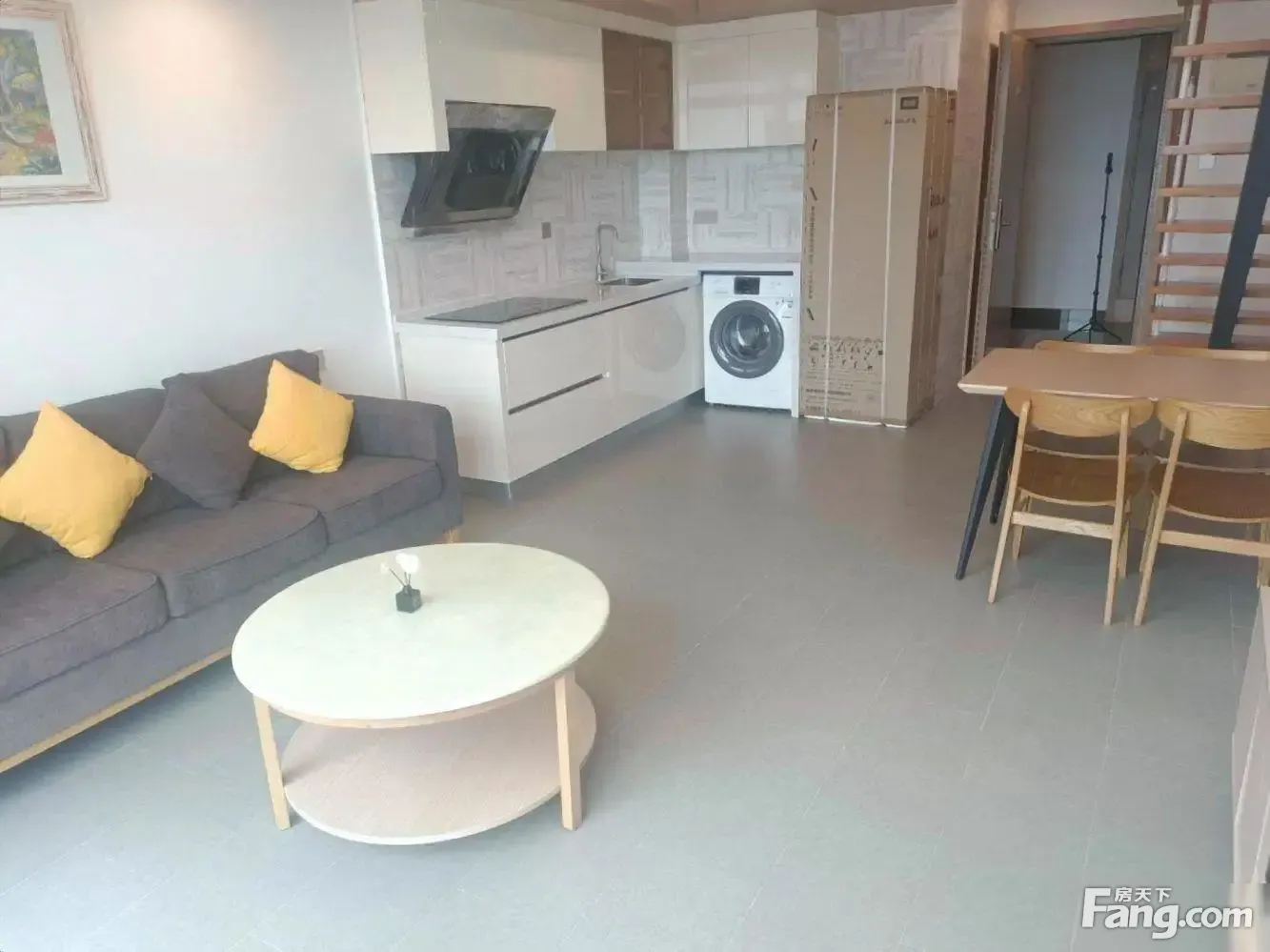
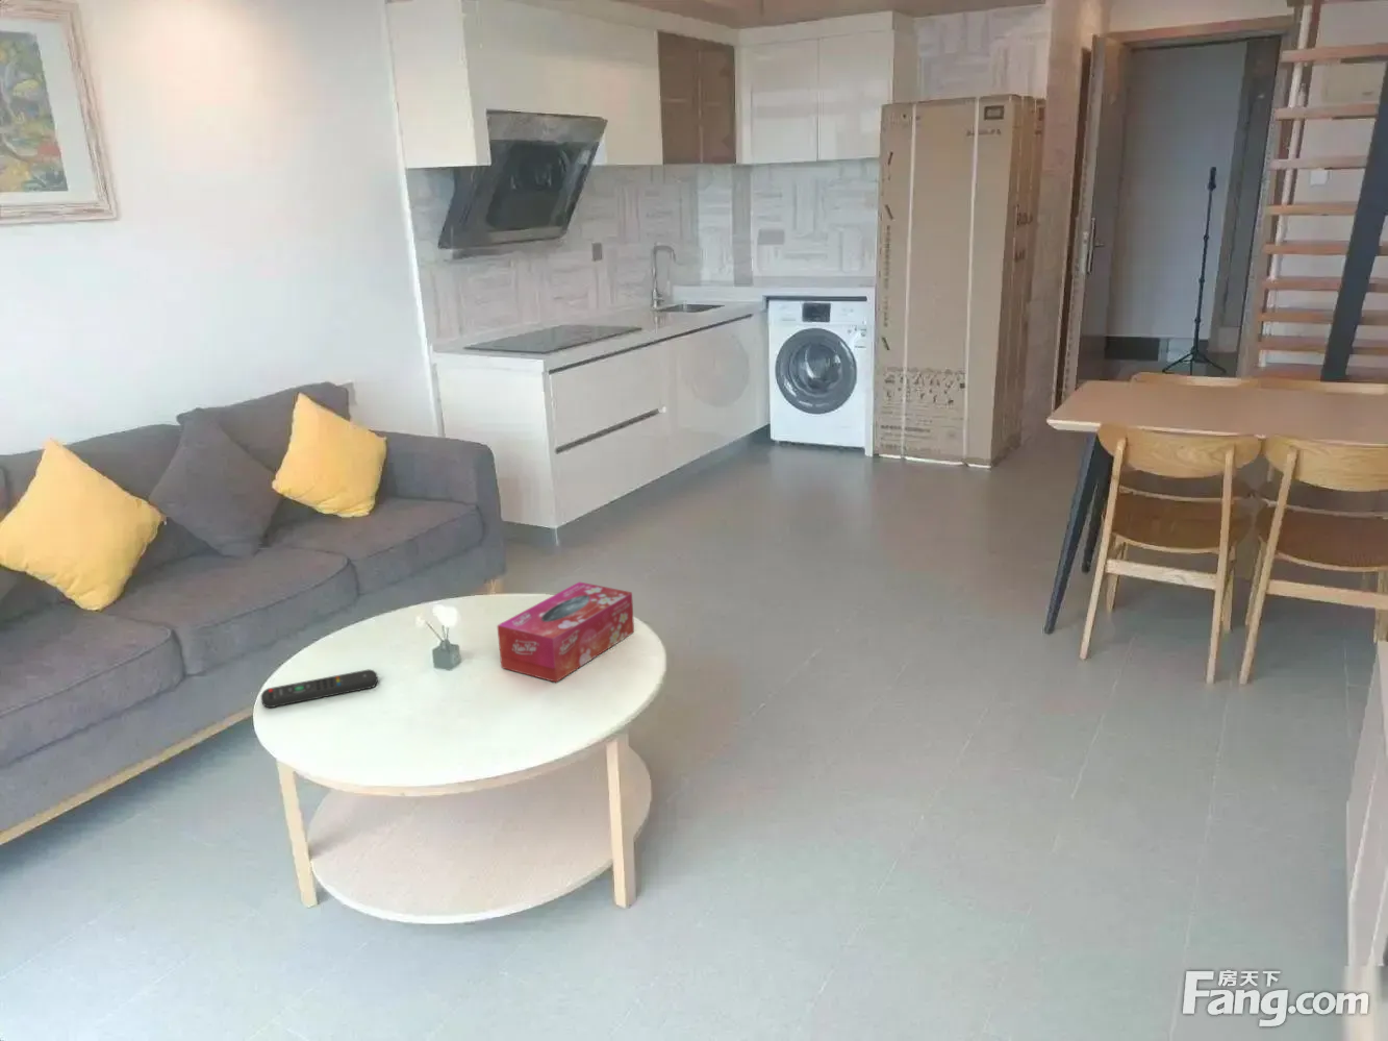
+ remote control [260,668,379,709]
+ tissue box [496,581,635,683]
